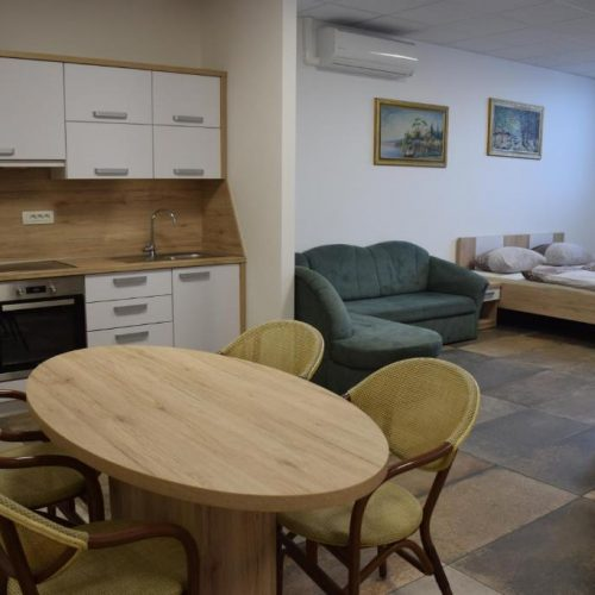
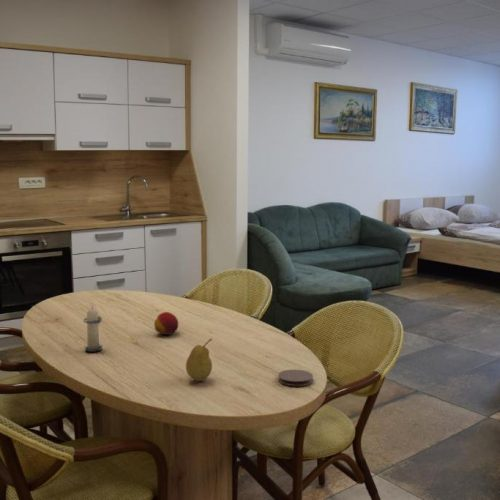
+ fruit [185,338,213,382]
+ fruit [153,311,179,336]
+ candle [82,304,104,353]
+ coaster [277,369,314,387]
